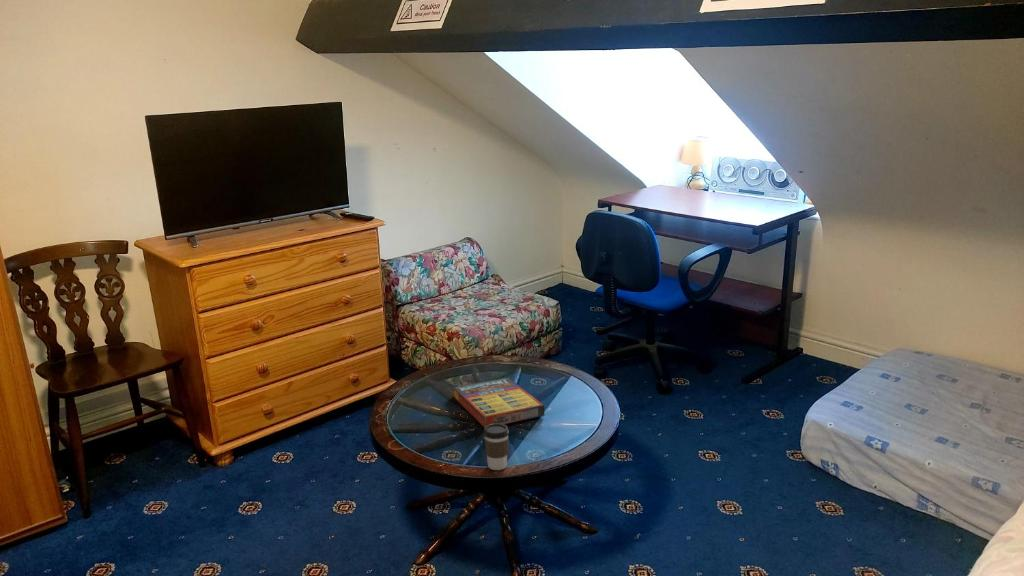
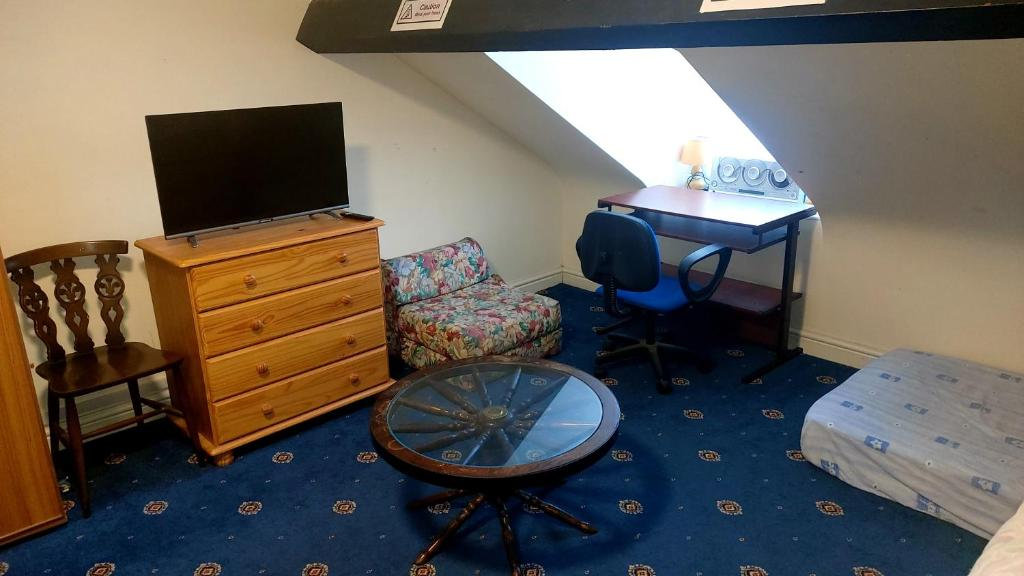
- game compilation box [452,376,545,429]
- coffee cup [483,424,510,471]
